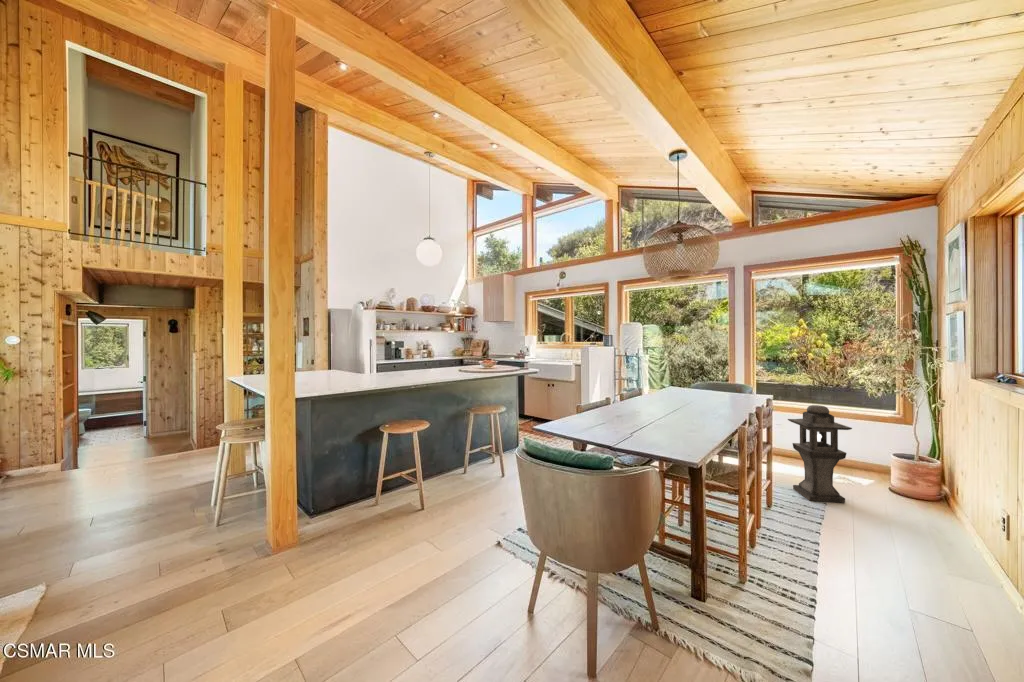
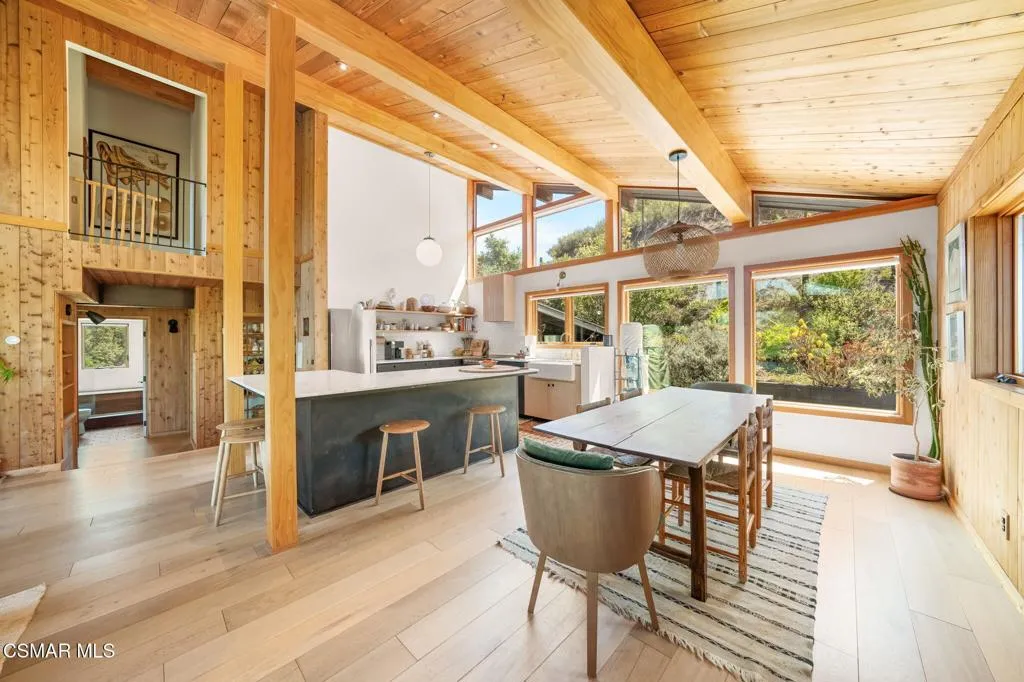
- lantern [787,404,853,504]
